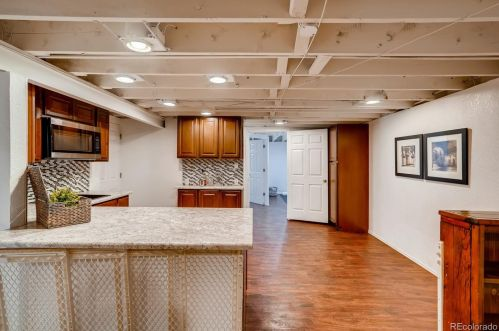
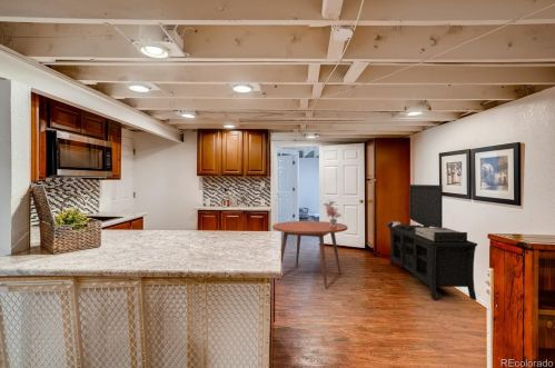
+ dining table [271,220,348,289]
+ media console [386,183,478,301]
+ potted plant [323,200,343,227]
